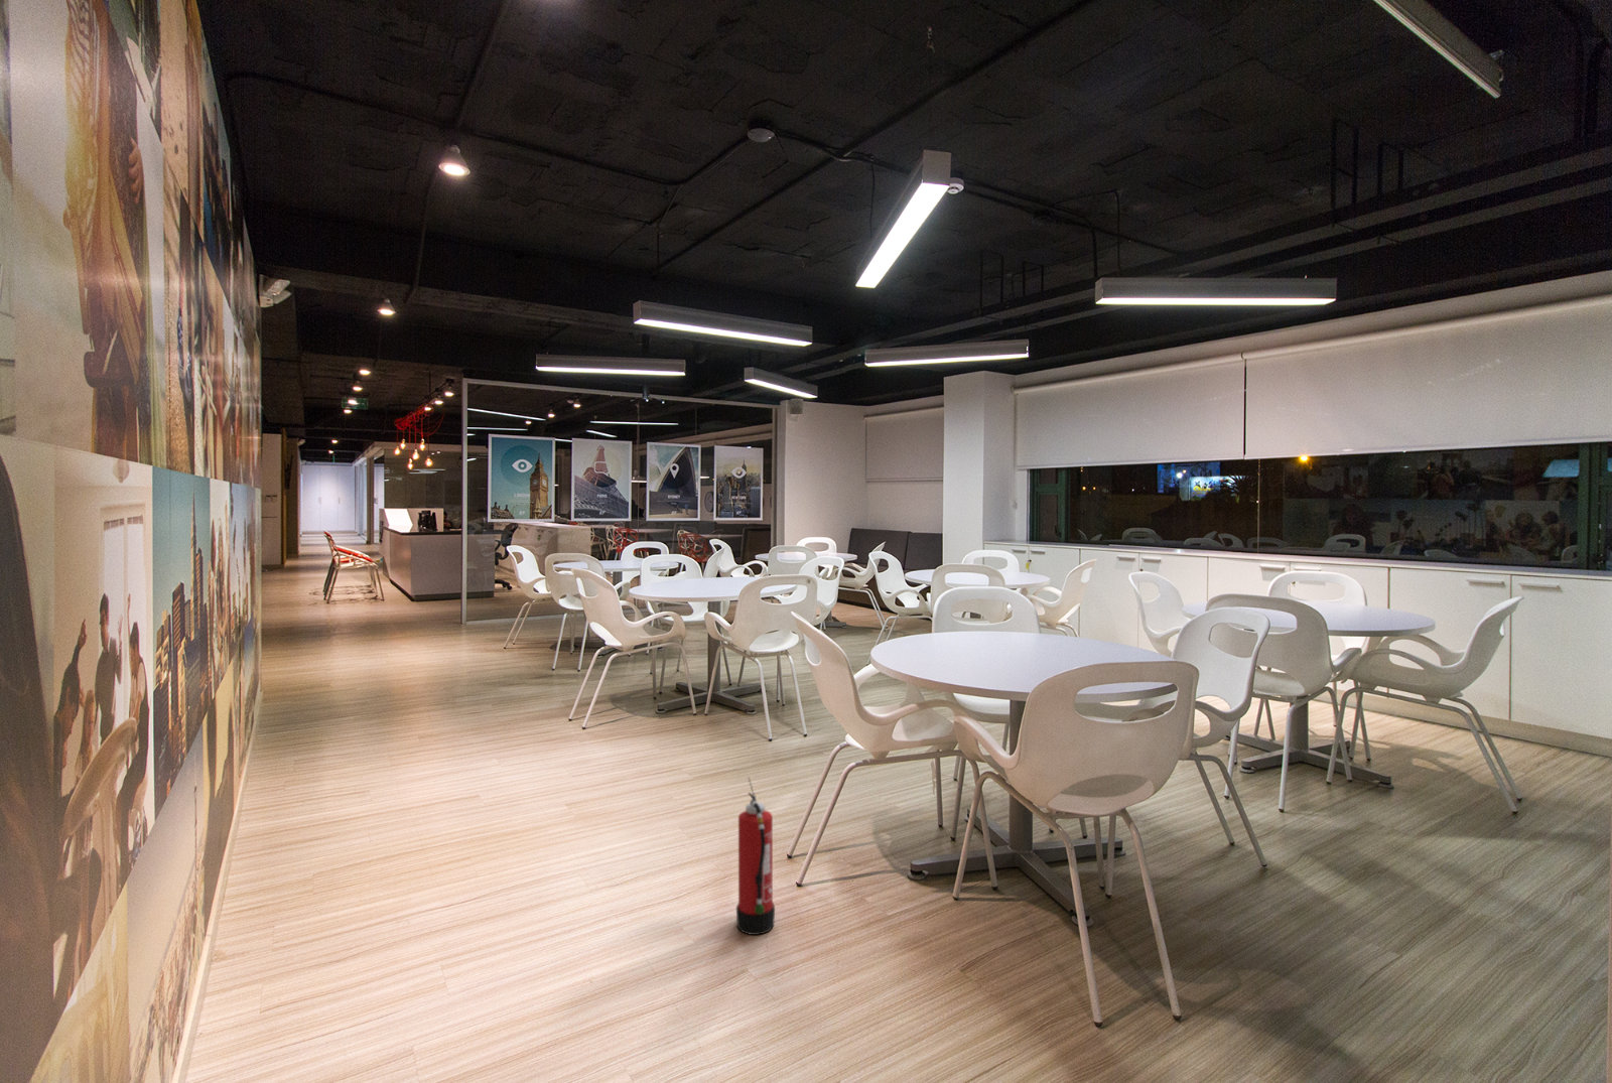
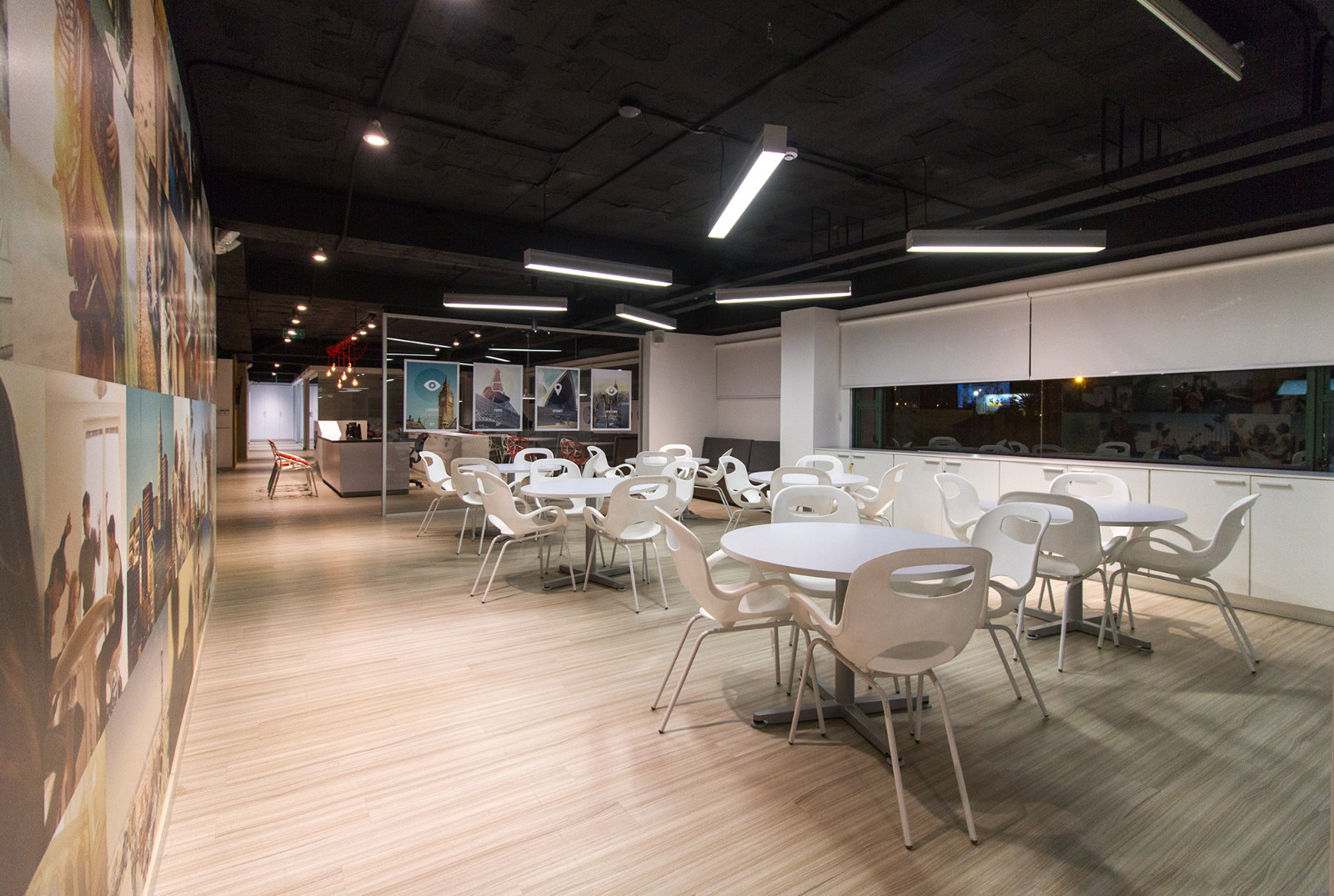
- fire extinguisher [736,777,776,936]
